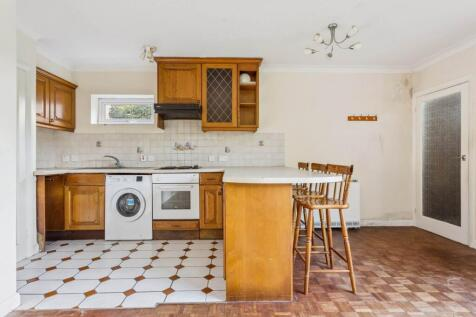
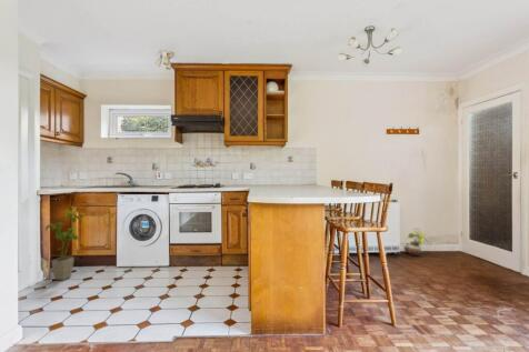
+ potted plant [402,228,430,258]
+ house plant [44,210,89,281]
